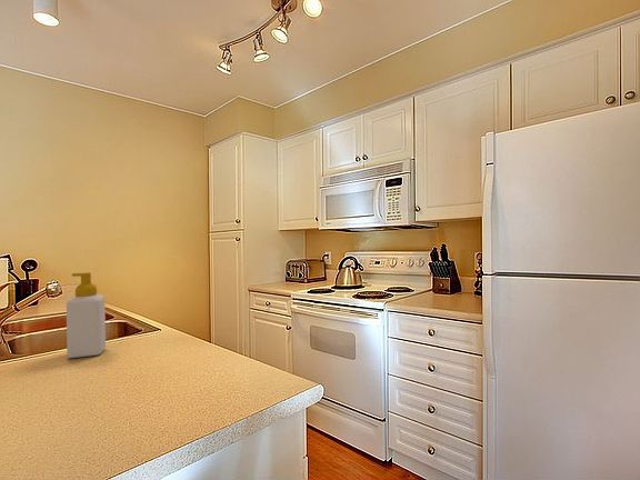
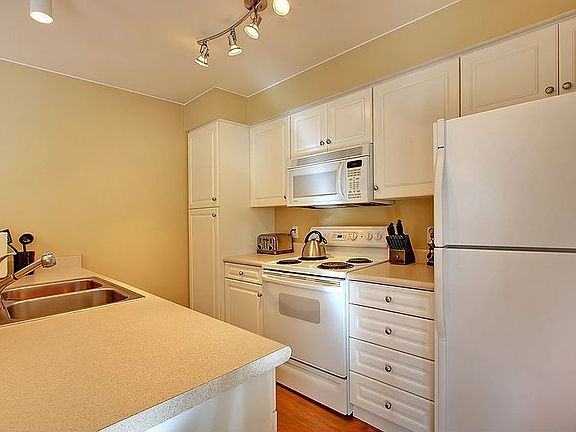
- soap bottle [66,271,107,359]
